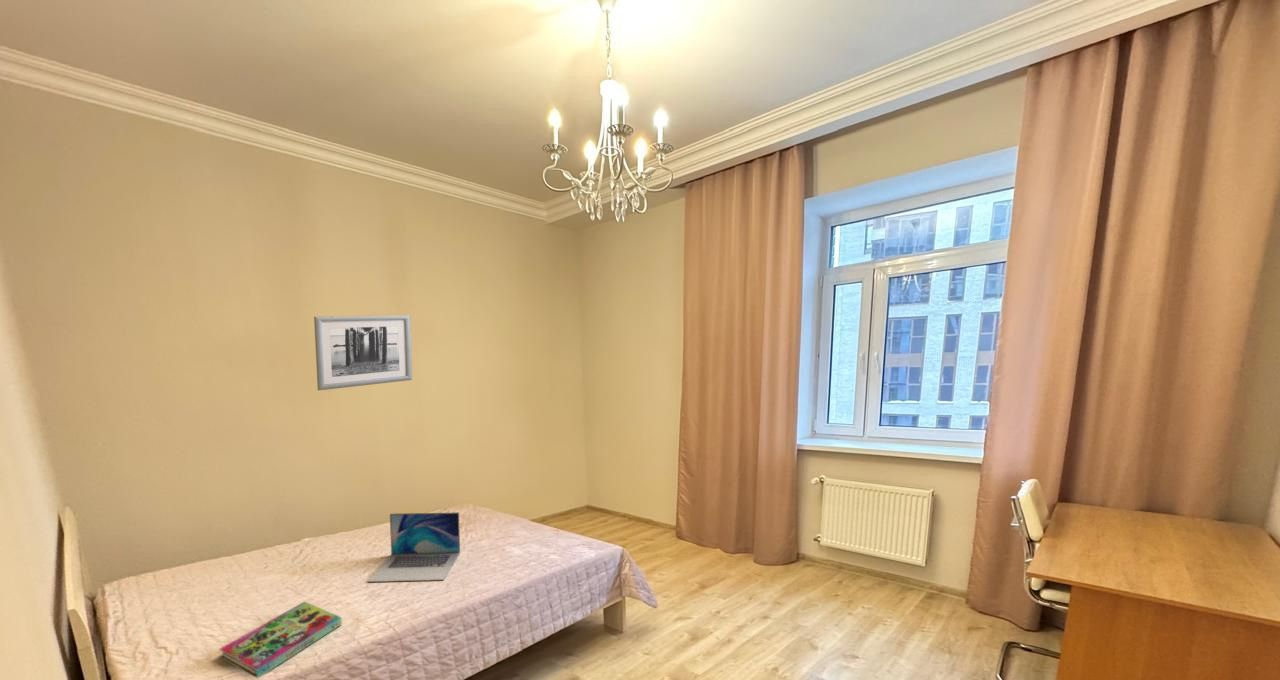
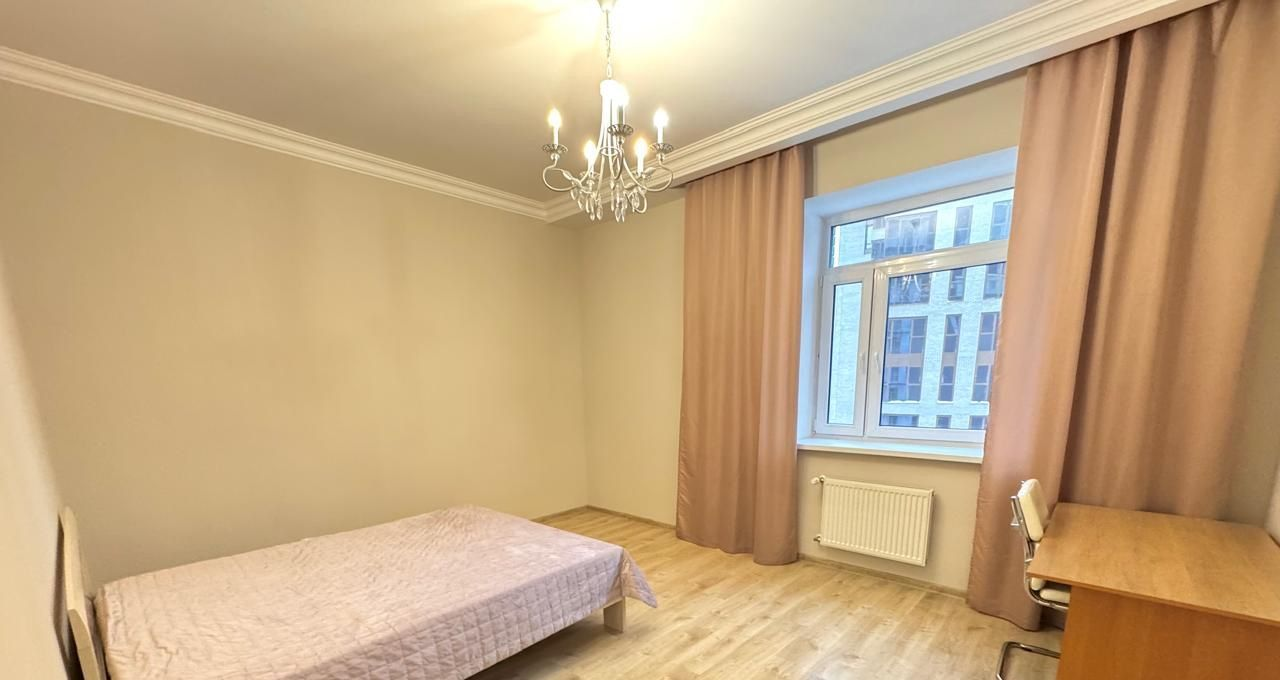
- book [218,600,343,679]
- laptop [367,511,461,583]
- wall art [313,314,413,391]
